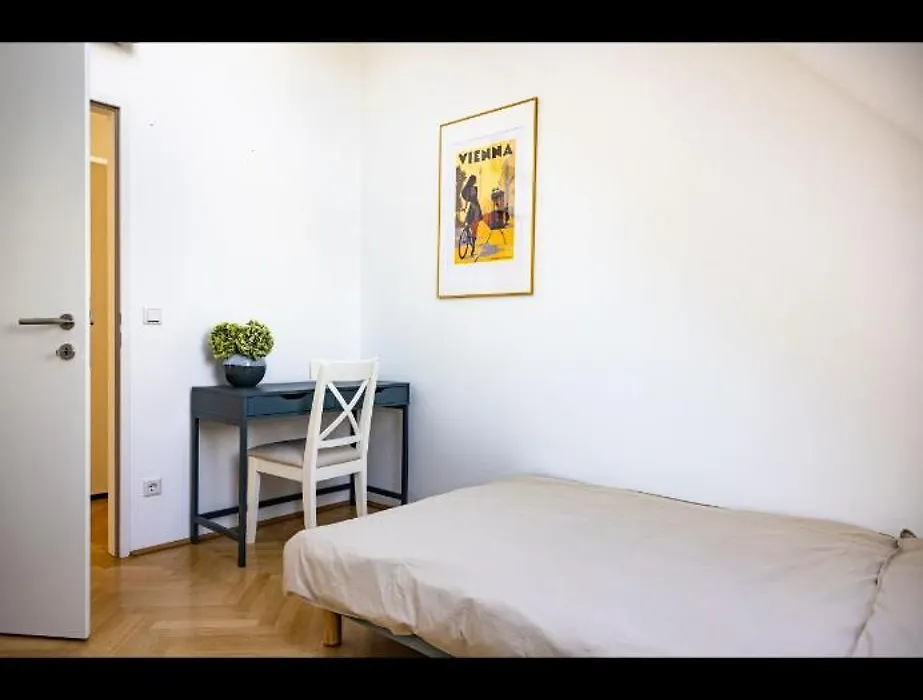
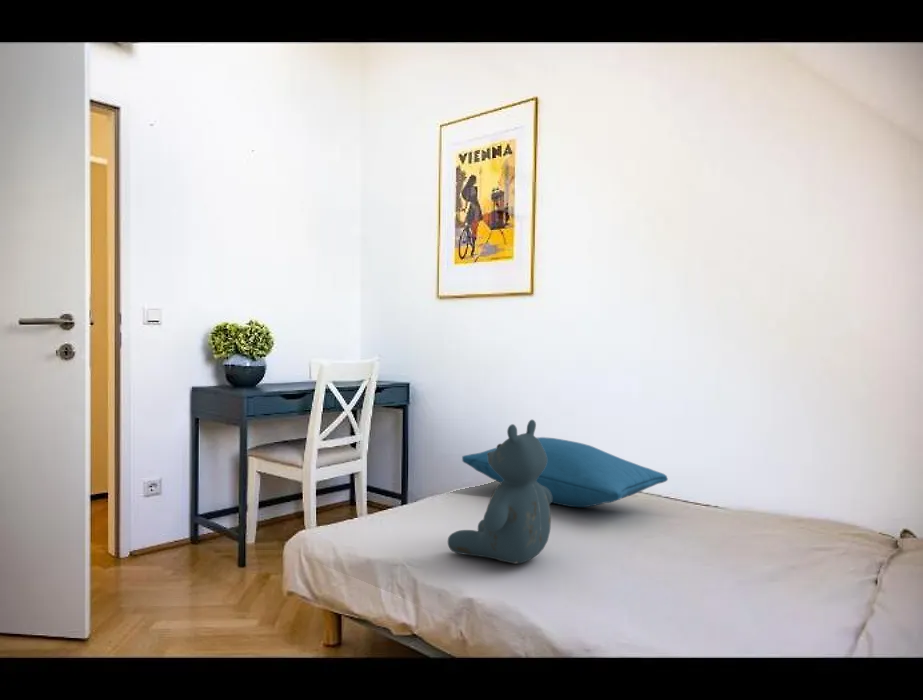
+ pillow [461,436,669,508]
+ teddy bear [447,419,552,565]
